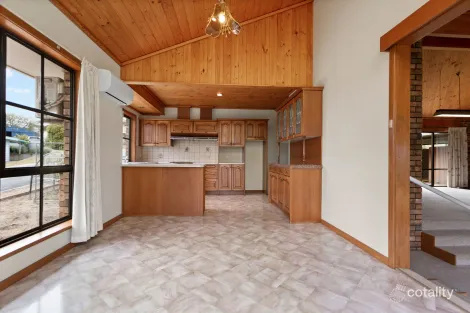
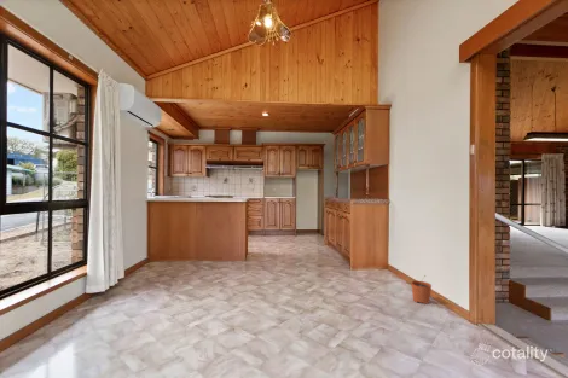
+ plant pot [411,274,433,304]
